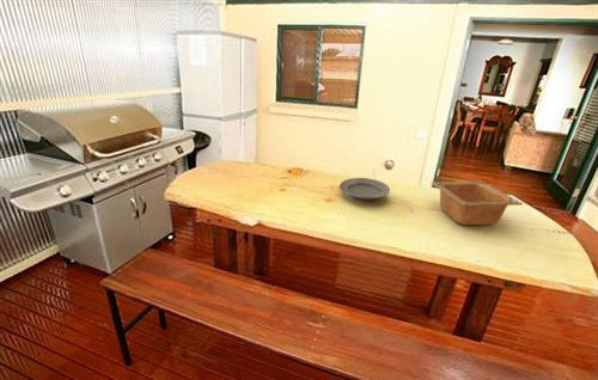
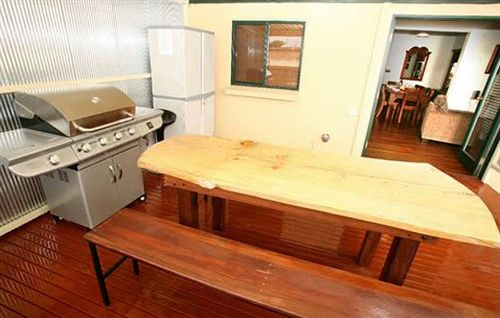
- serving bowl [431,180,524,226]
- plate [338,177,391,201]
